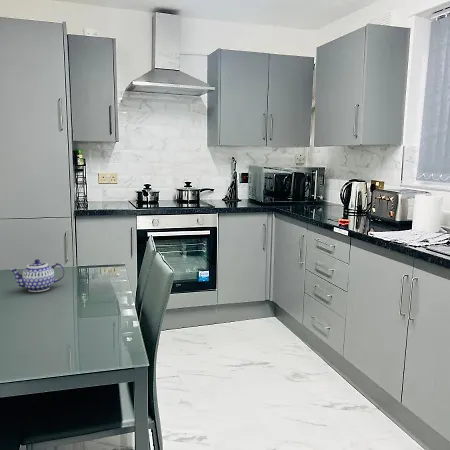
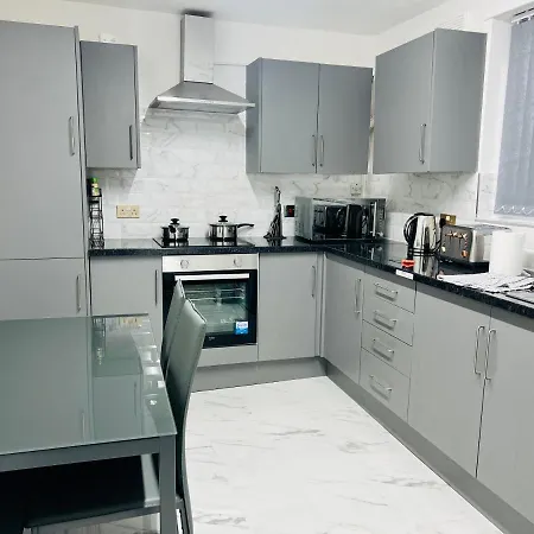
- teapot [8,258,66,293]
